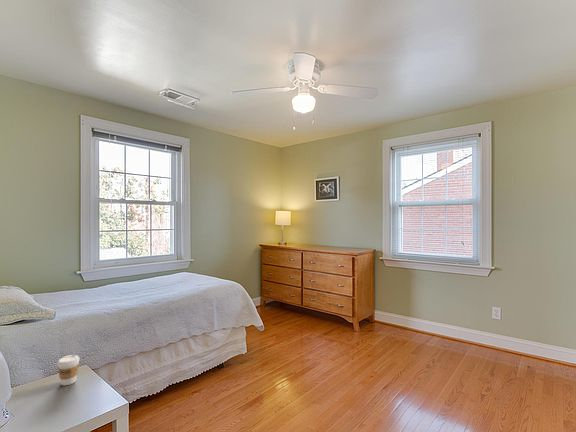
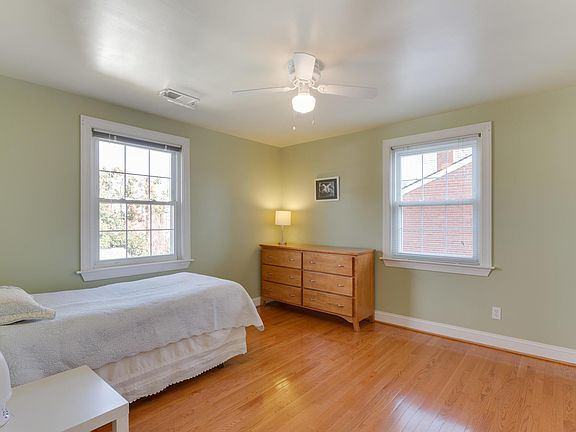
- coffee cup [56,354,80,386]
